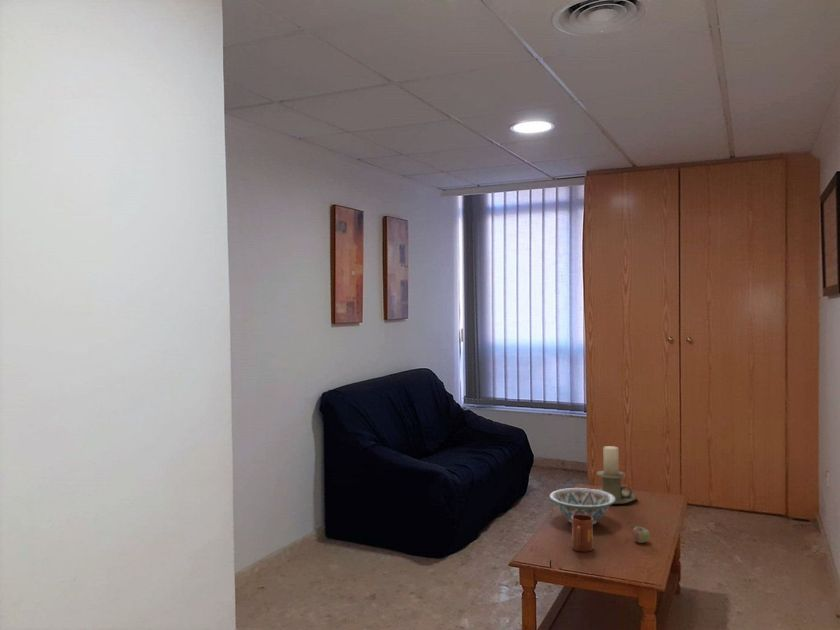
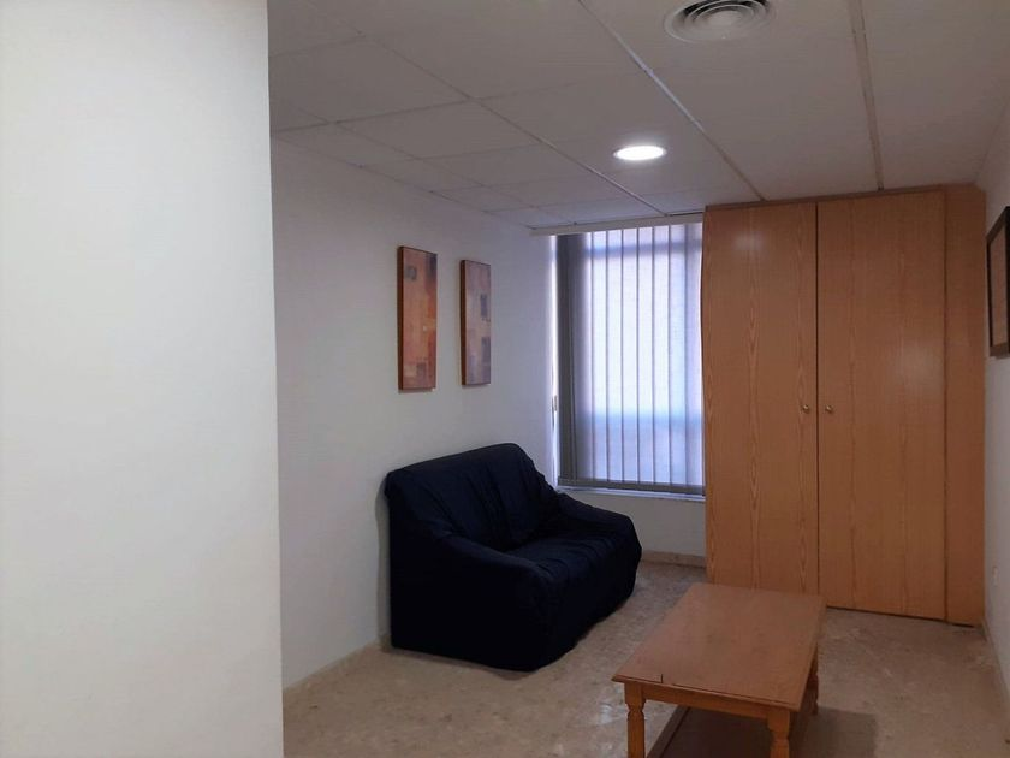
- decorative bowl [549,487,616,525]
- mug [571,514,594,553]
- apple [632,525,651,544]
- candle holder [594,445,638,505]
